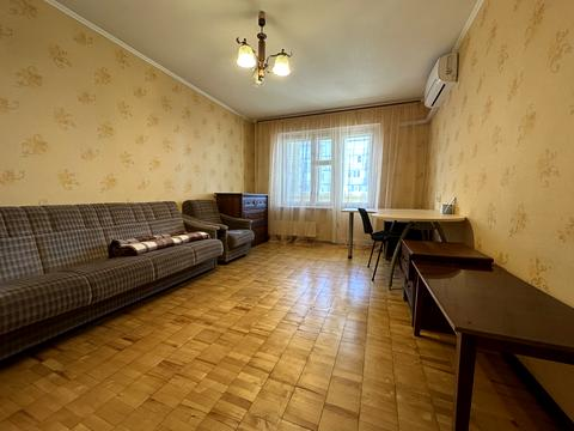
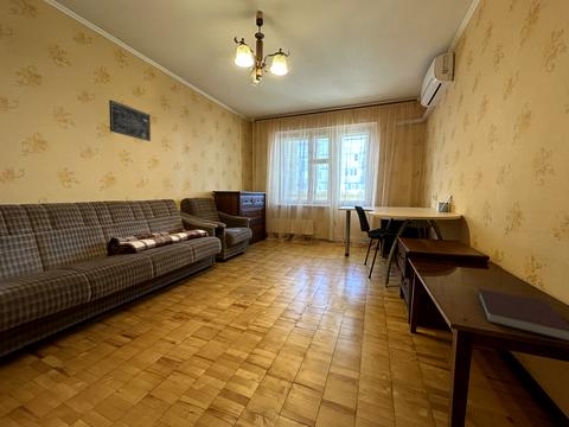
+ notebook [478,287,569,342]
+ wall art [108,98,152,142]
